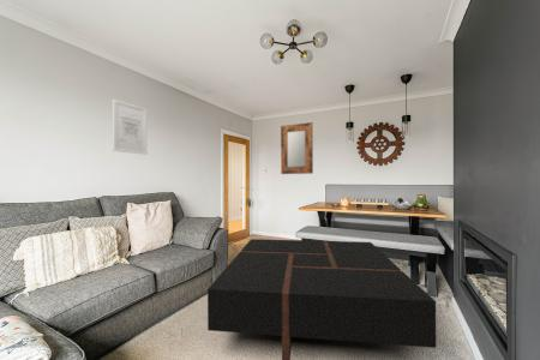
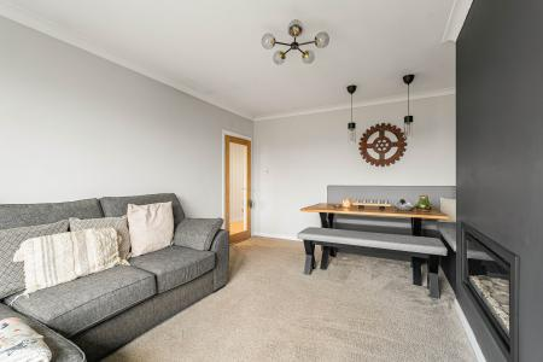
- coffee table [206,238,437,360]
- home mirror [280,121,314,175]
- wall art [112,98,149,156]
